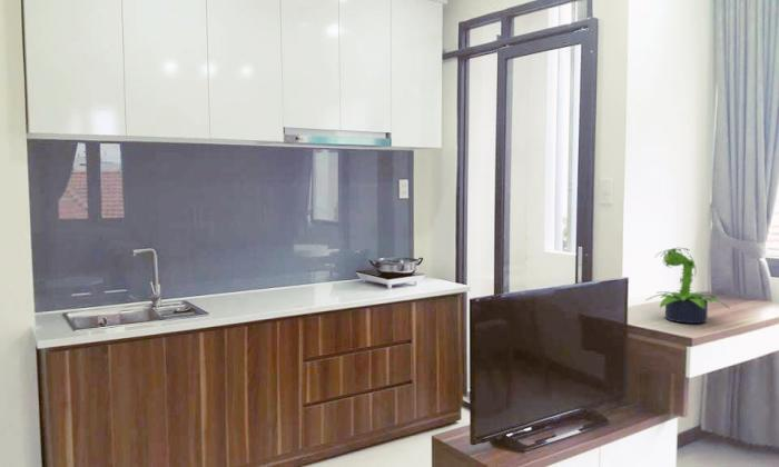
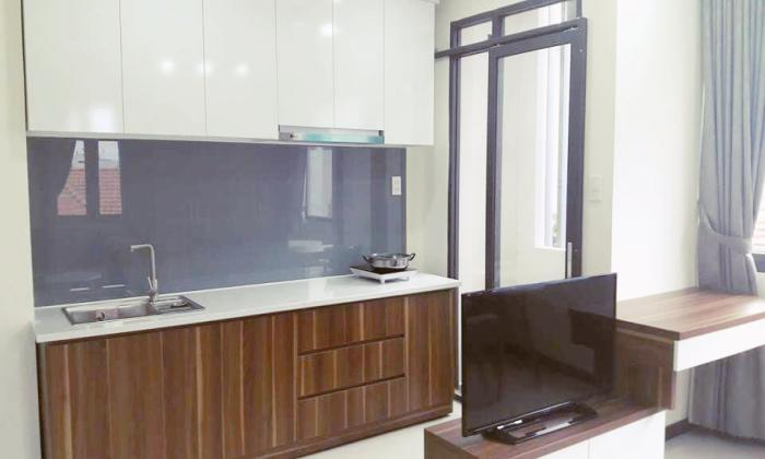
- potted plant [645,246,731,325]
